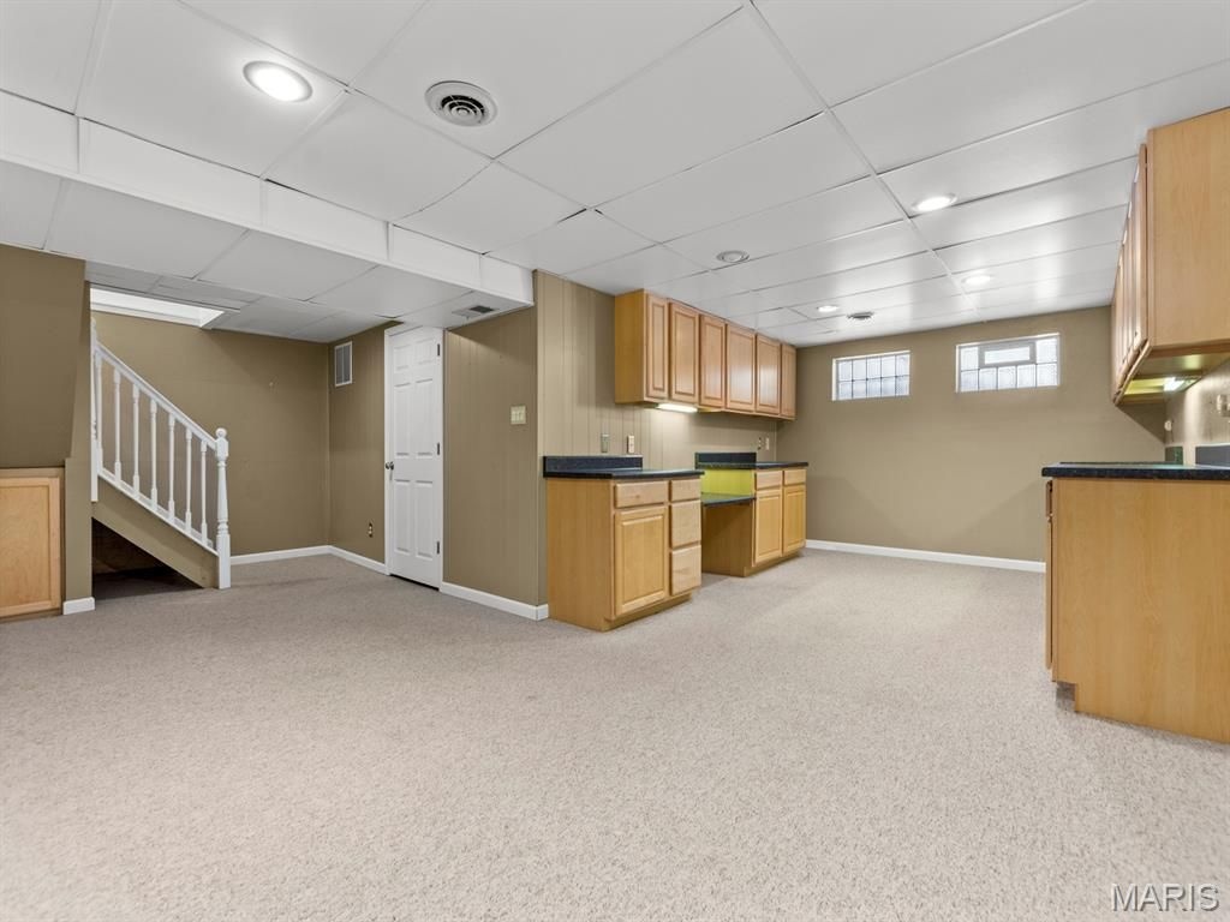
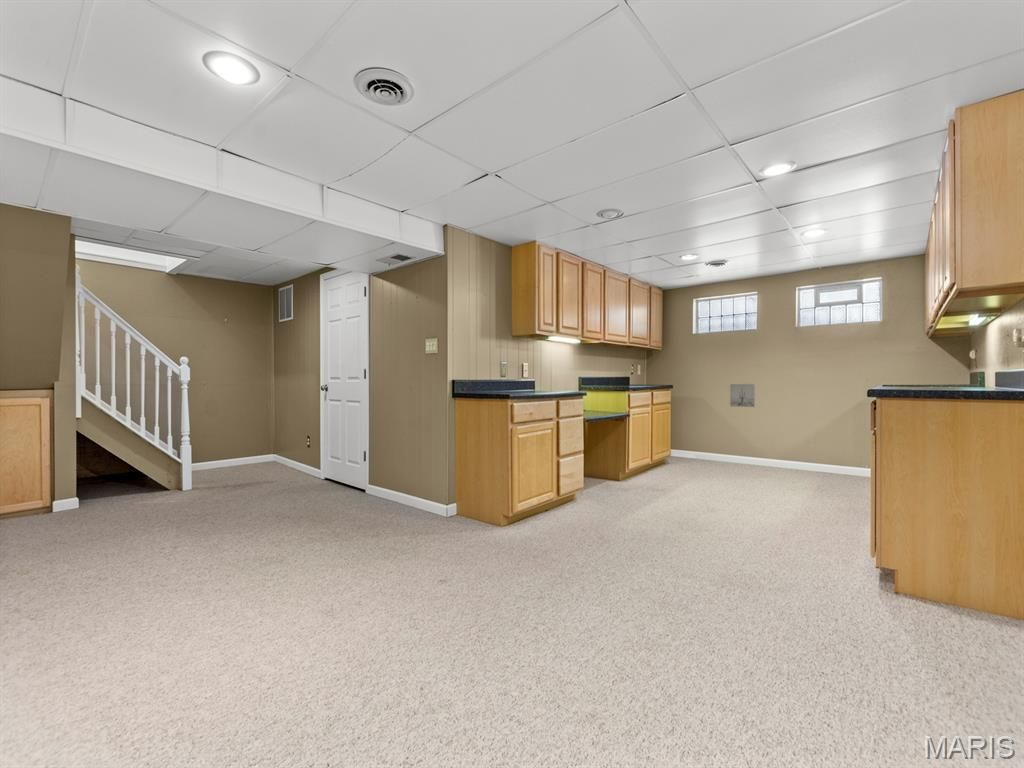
+ wall art [729,383,756,408]
